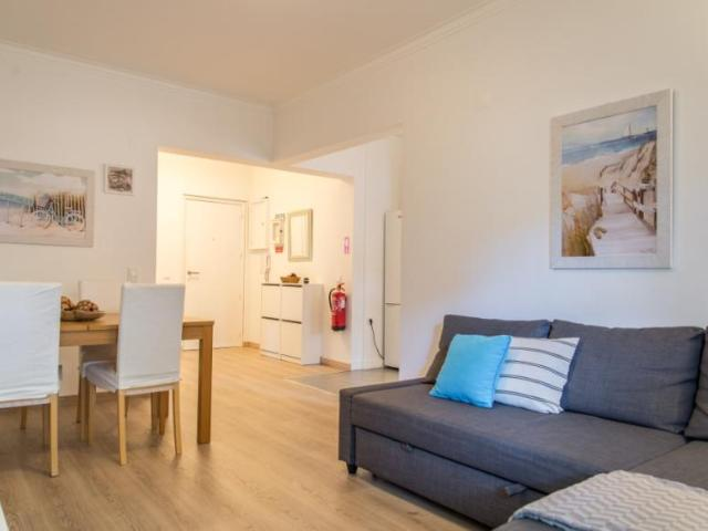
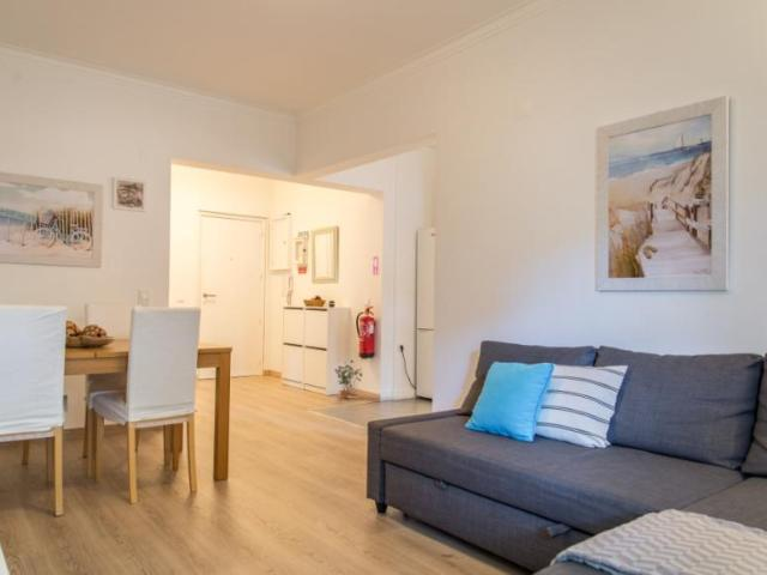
+ potted plant [333,359,364,400]
